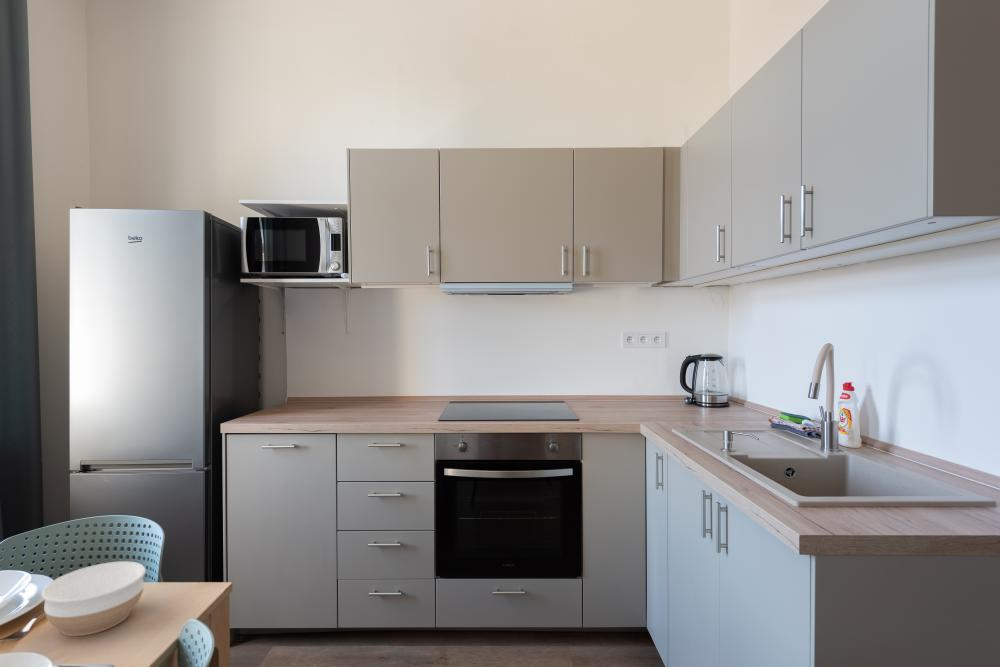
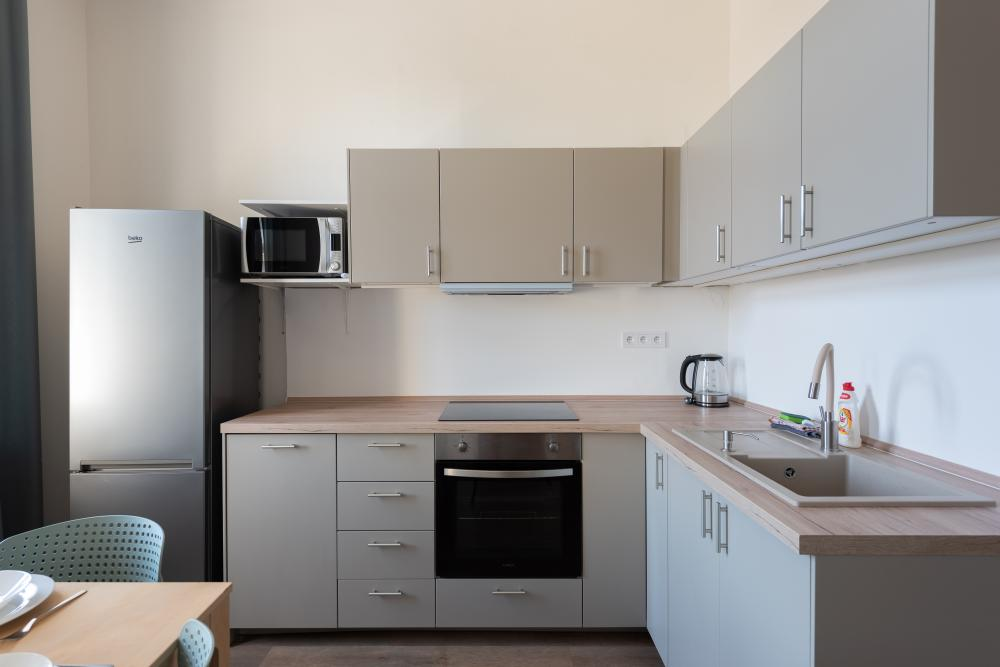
- bowl [40,560,147,637]
